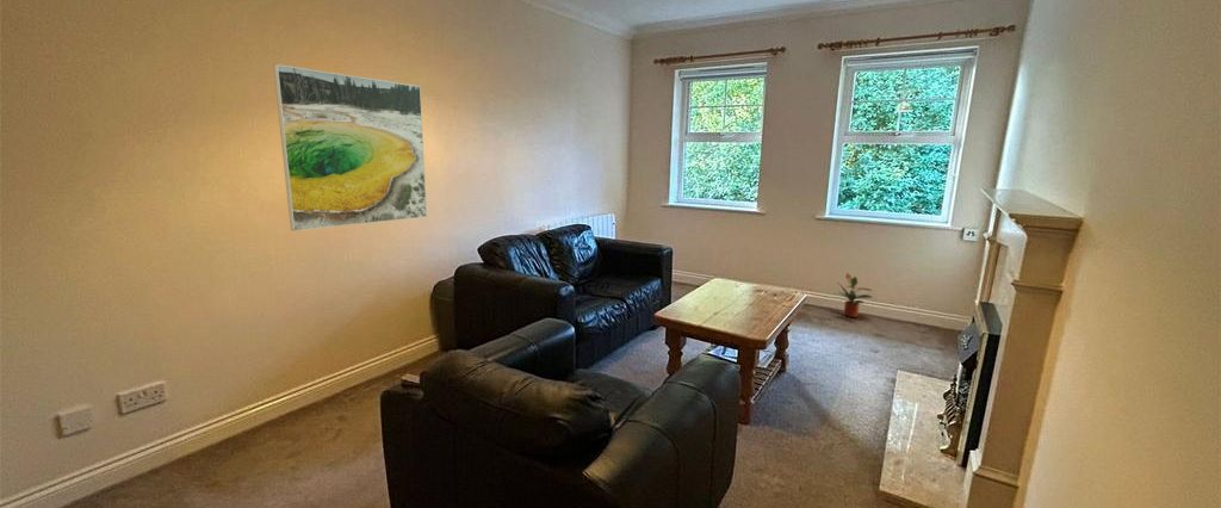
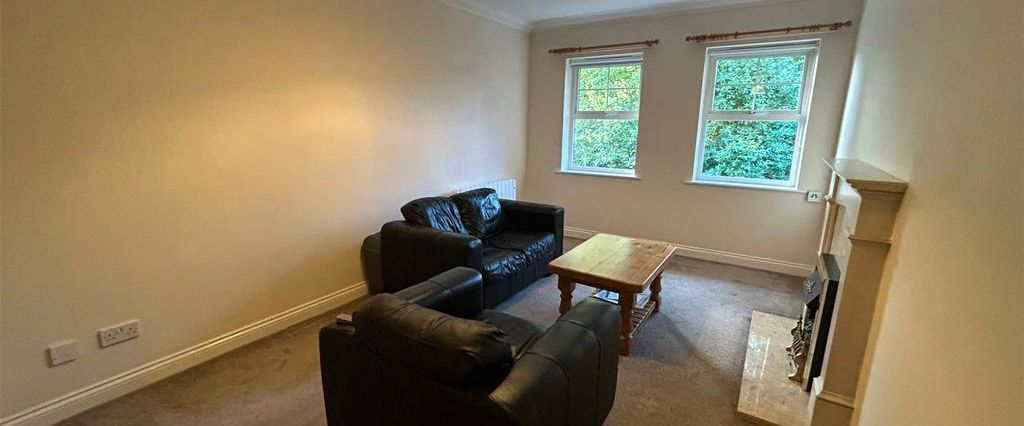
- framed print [272,63,428,233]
- potted plant [837,272,874,318]
